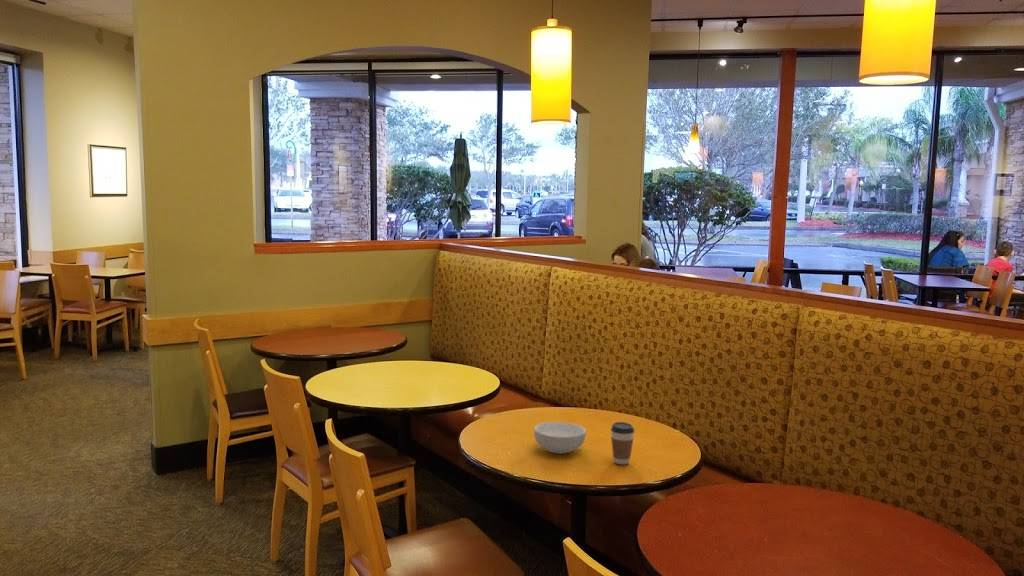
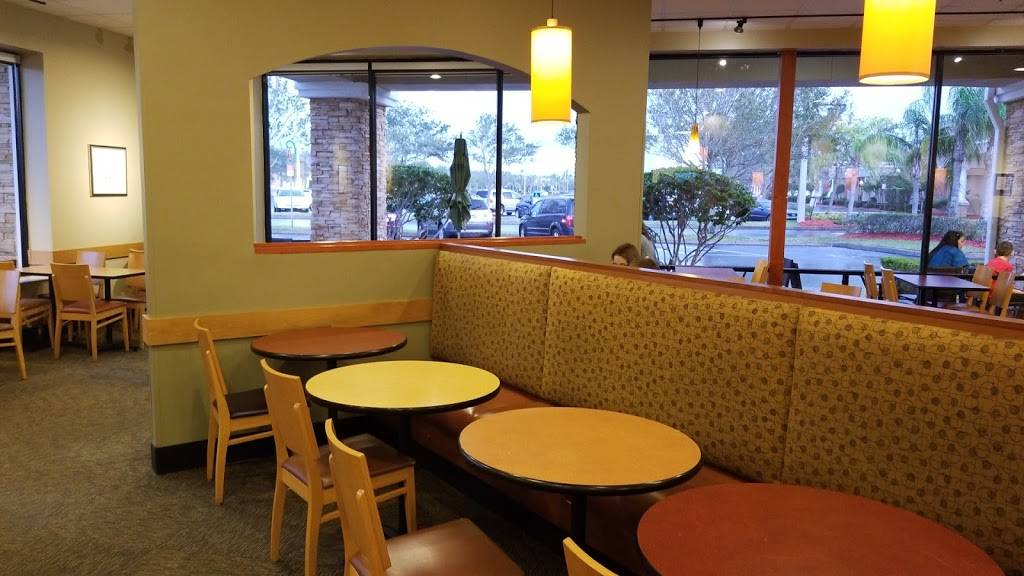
- coffee cup [610,421,635,466]
- cereal bowl [533,421,587,455]
